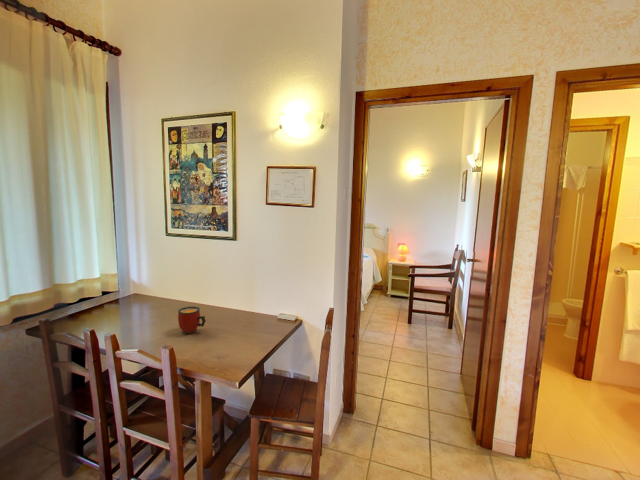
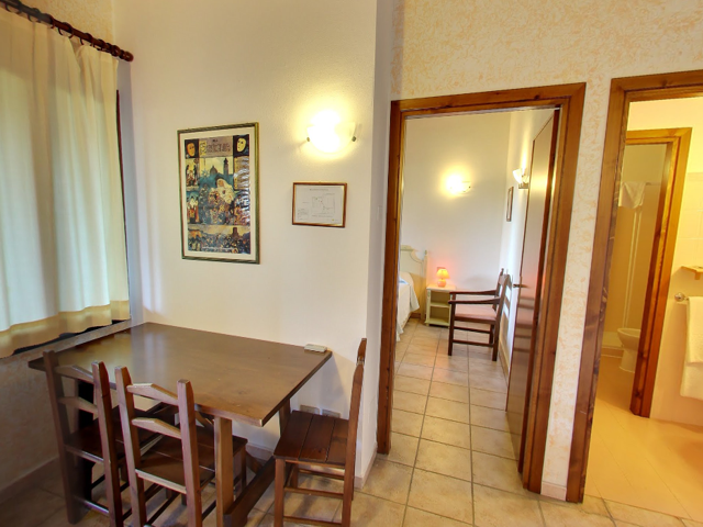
- mug [177,306,207,335]
